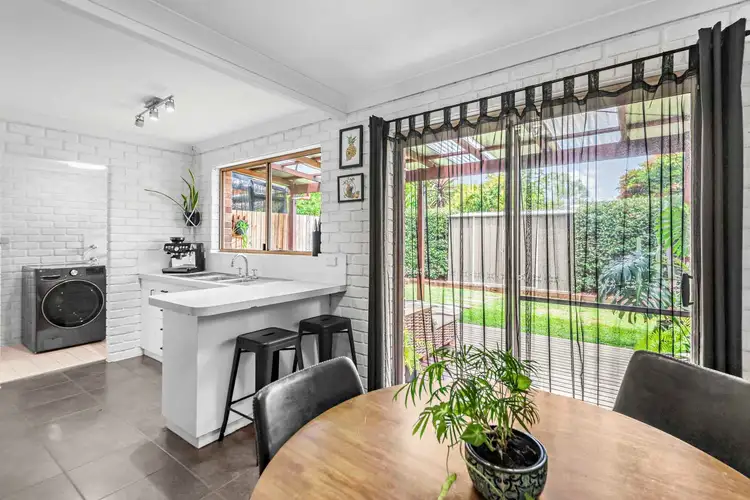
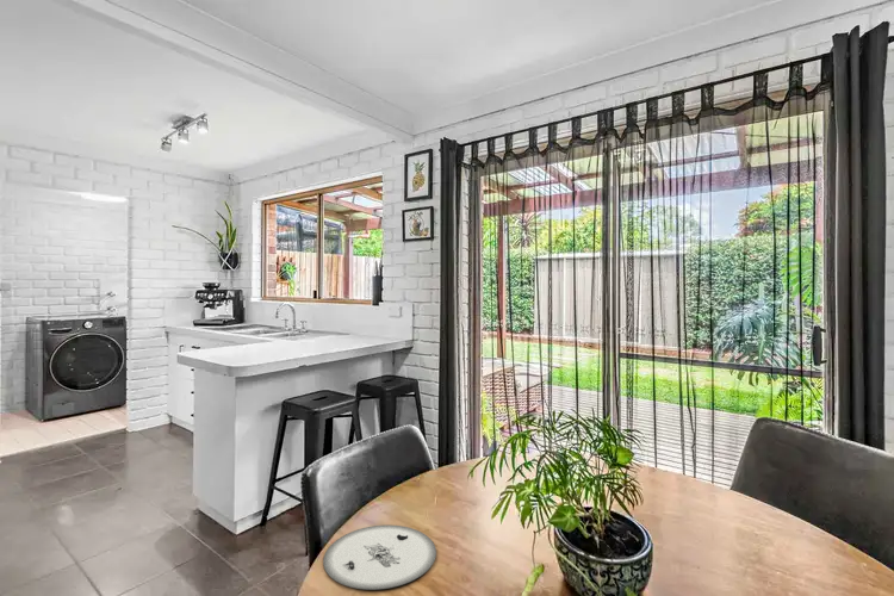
+ plate [322,524,437,591]
